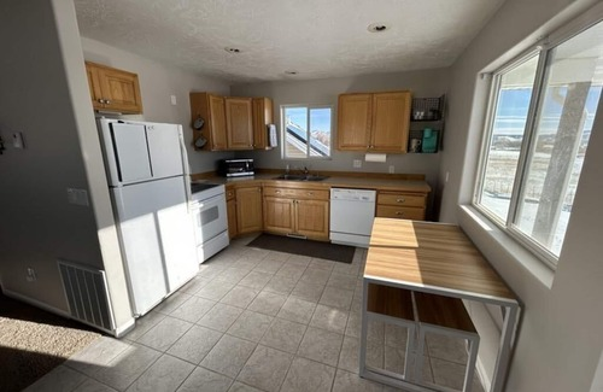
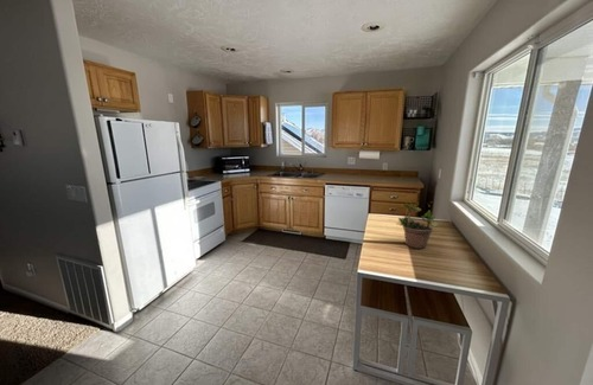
+ potted plant [395,199,440,250]
